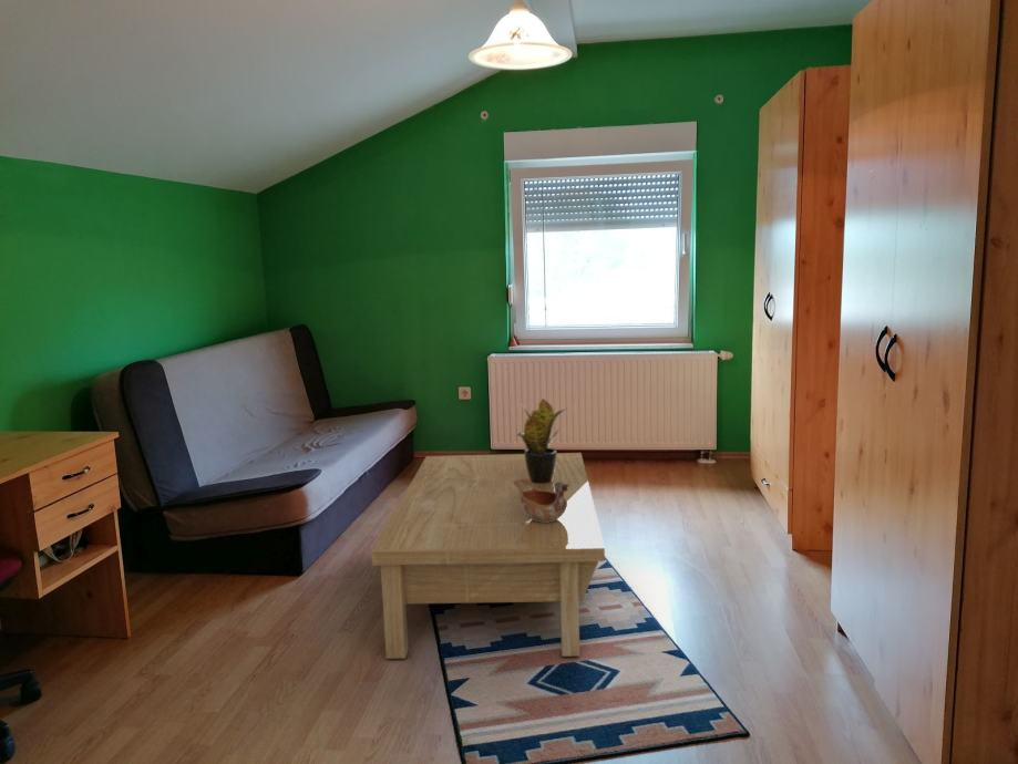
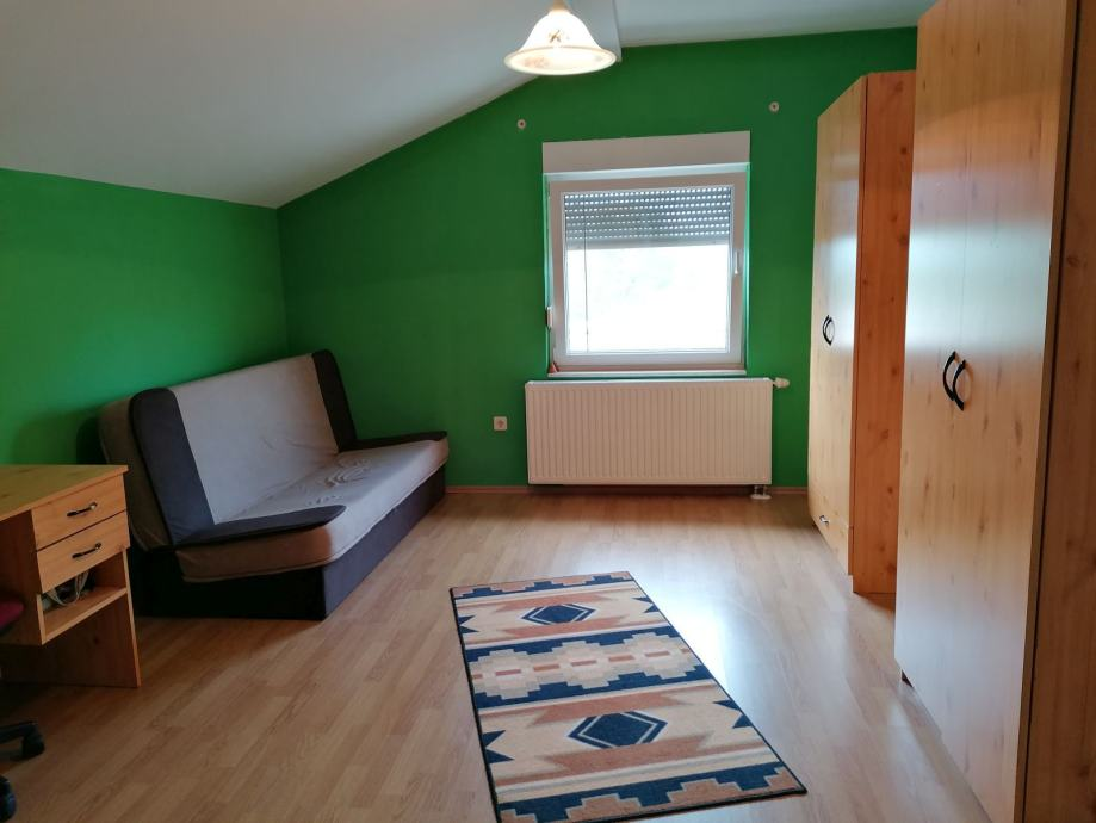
- coffee table [370,452,606,660]
- potted plant [516,398,570,484]
- ceramic bowl [513,479,568,523]
